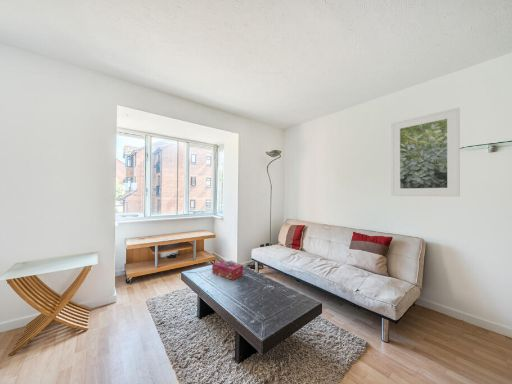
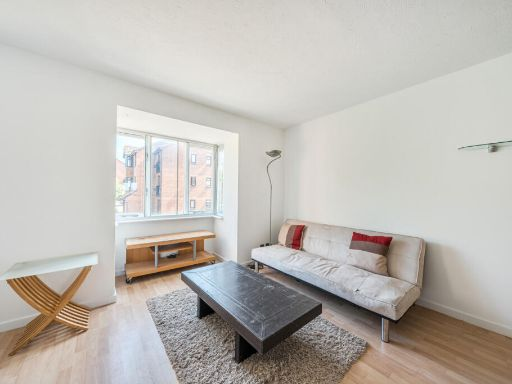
- tissue box [211,259,244,281]
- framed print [390,107,461,198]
